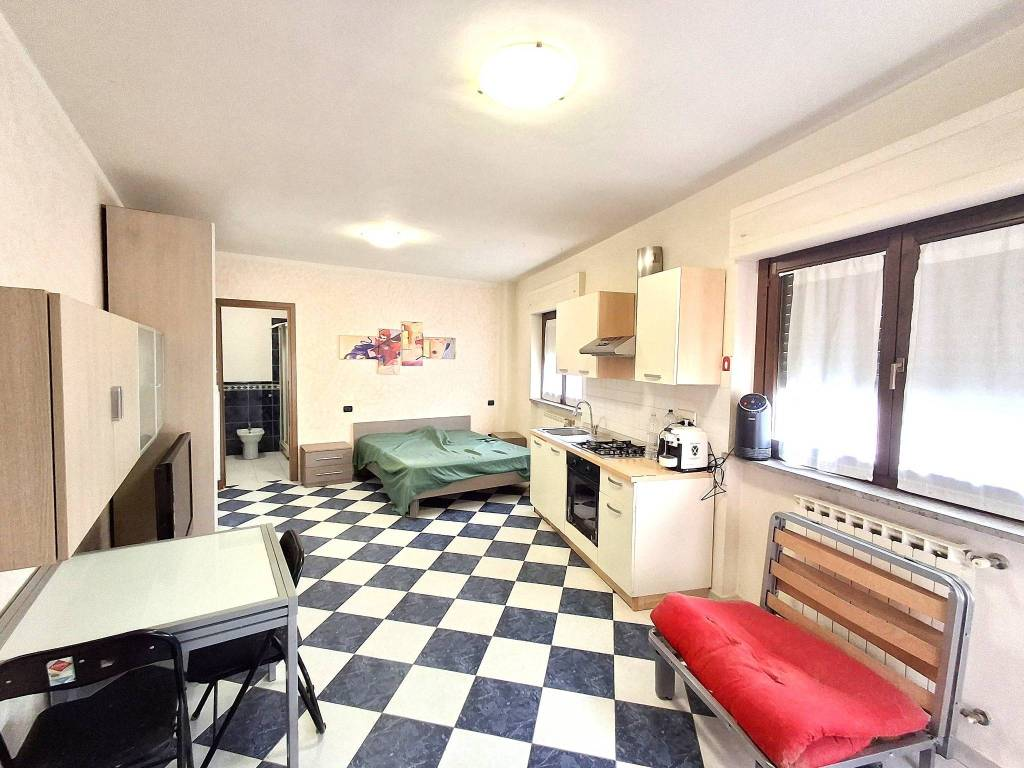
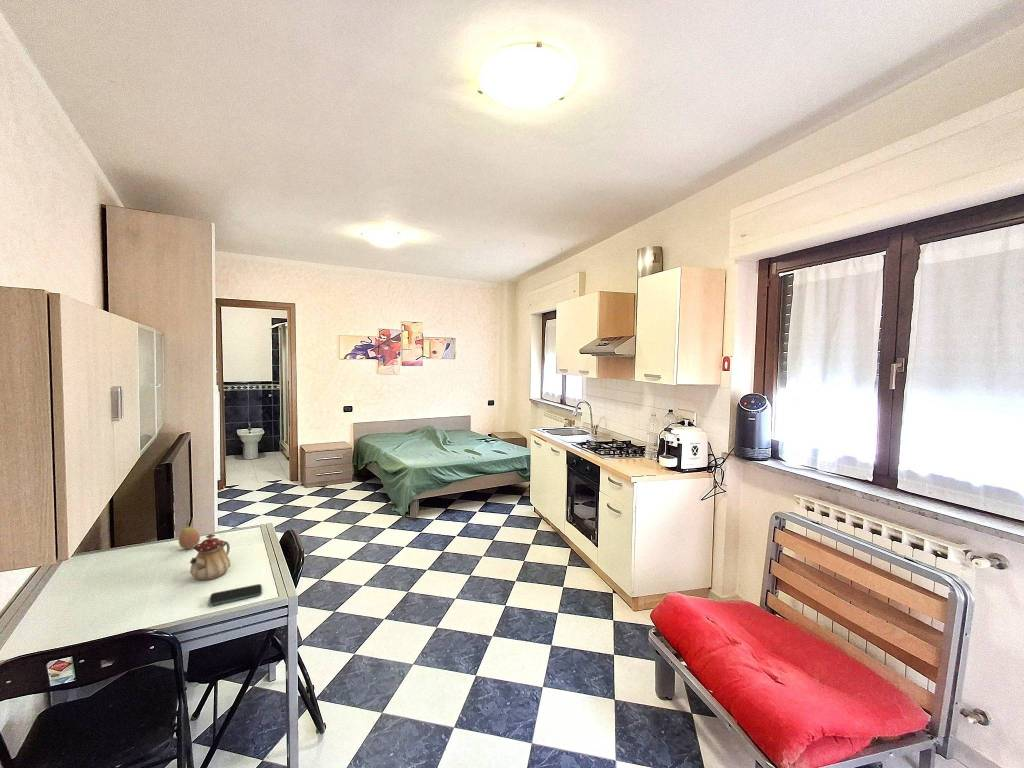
+ teapot [189,533,231,581]
+ smartphone [208,583,263,606]
+ fruit [178,519,201,550]
